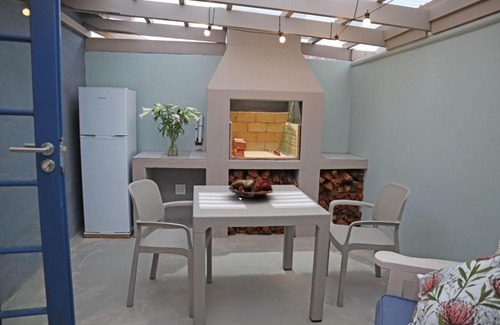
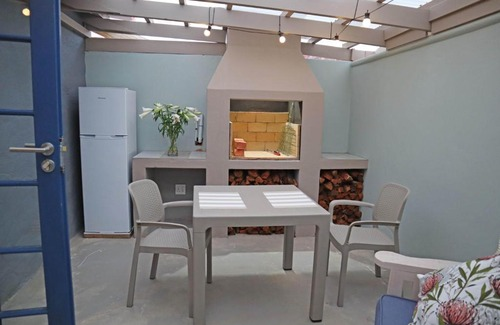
- fruit basket [228,178,274,200]
